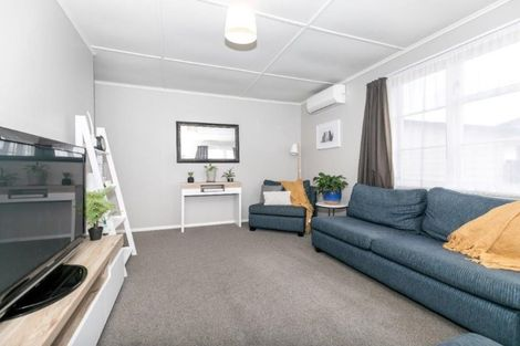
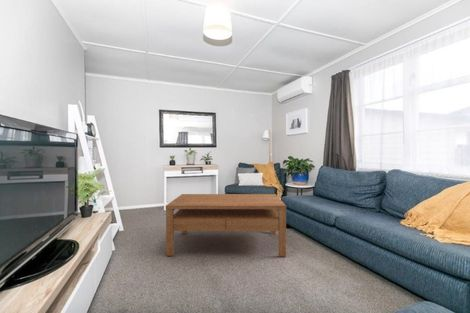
+ coffee table [165,193,287,257]
